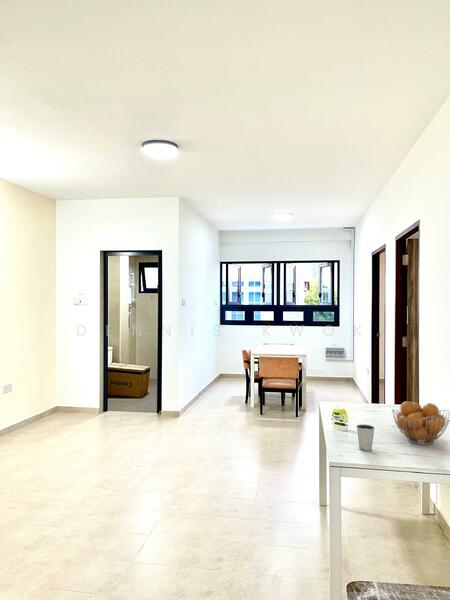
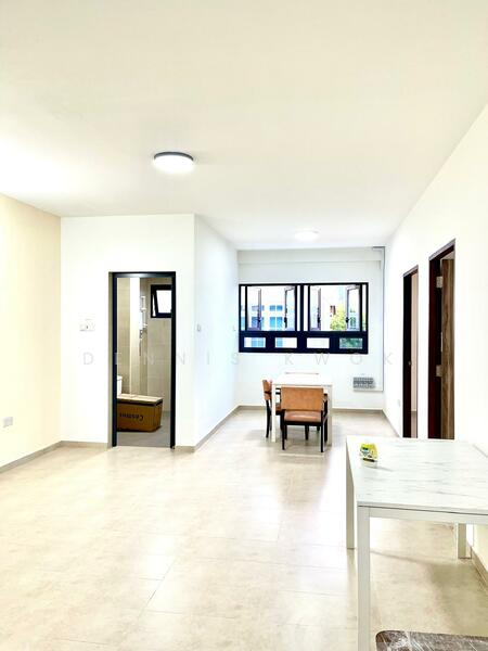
- dixie cup [356,423,376,452]
- fruit basket [391,400,450,446]
